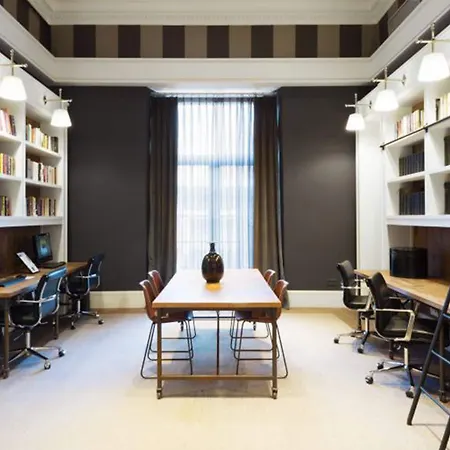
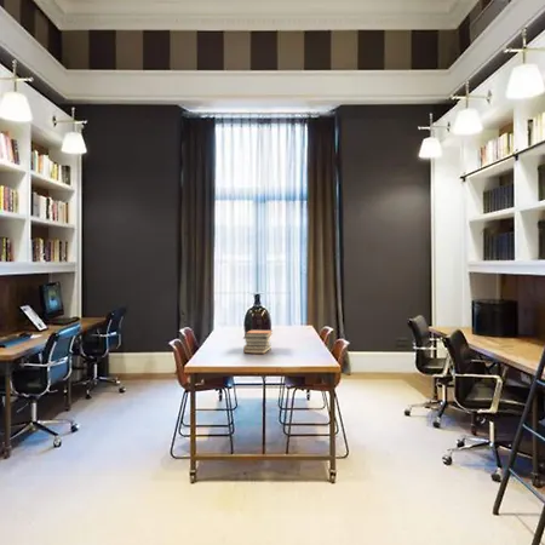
+ book stack [242,328,274,355]
